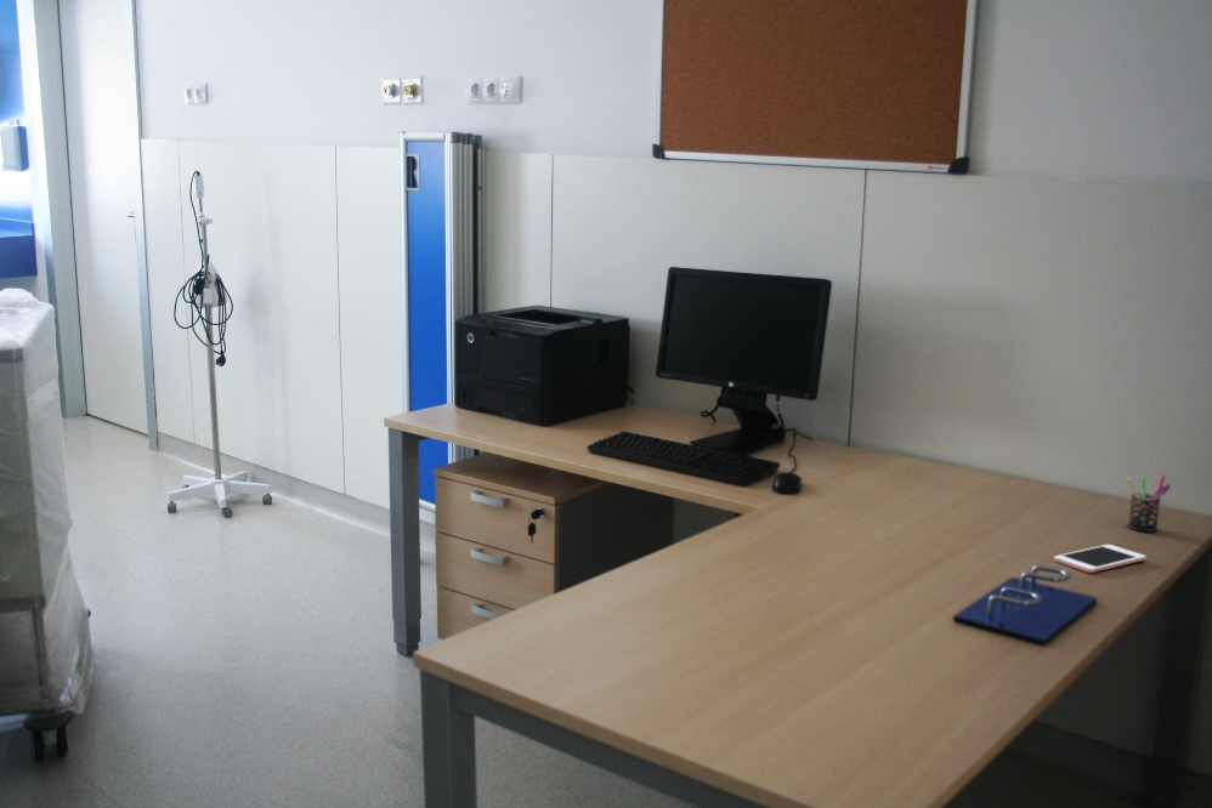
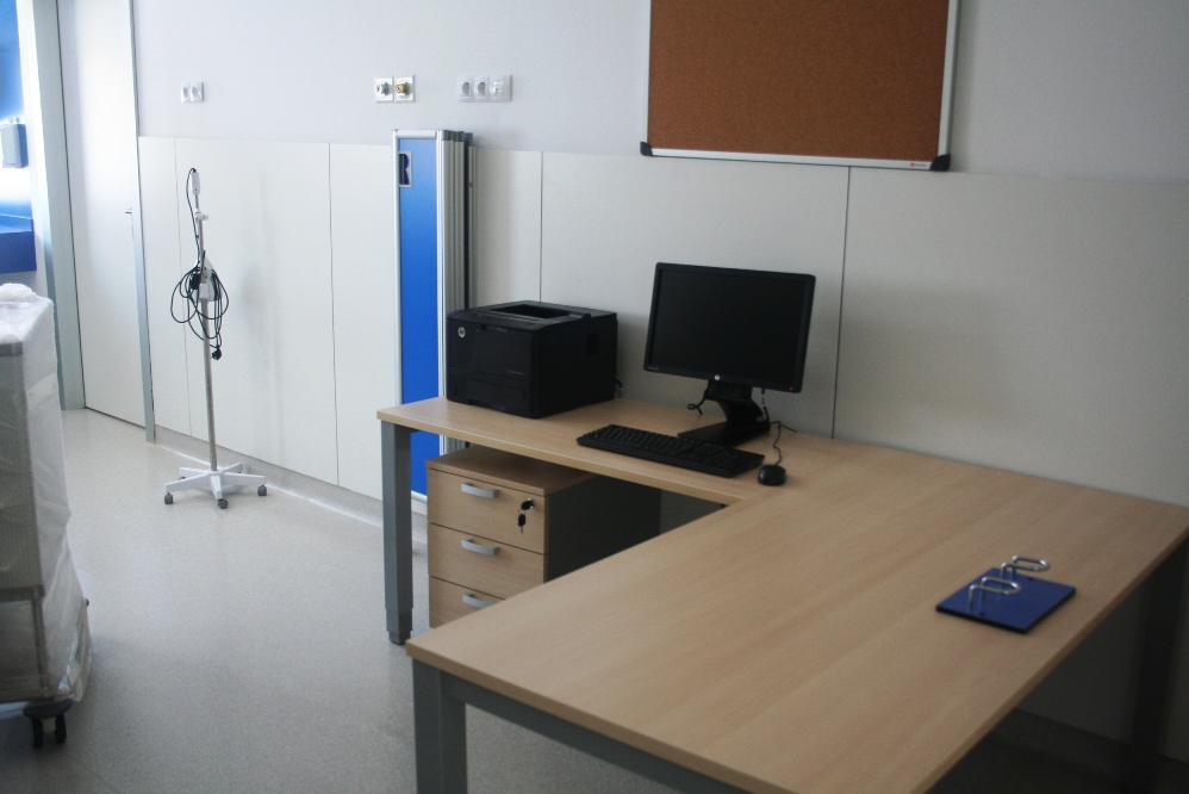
- cell phone [1053,544,1148,574]
- pen holder [1126,474,1172,533]
